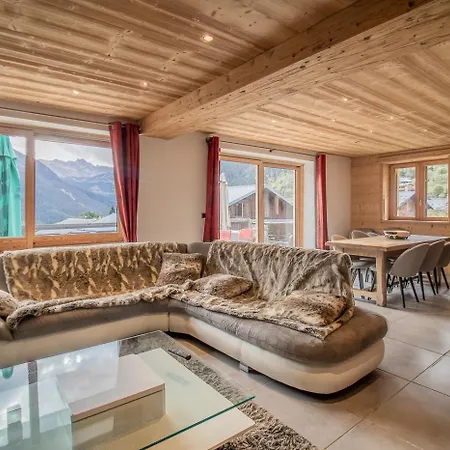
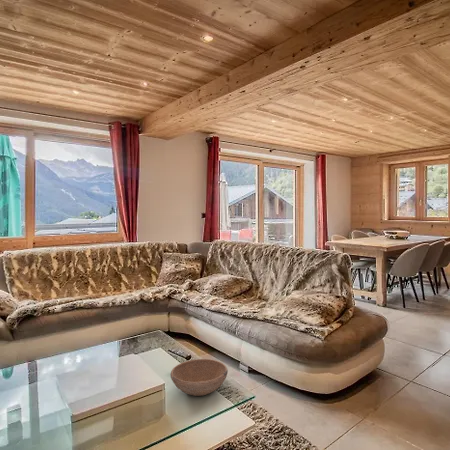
+ bowl [170,358,229,397]
